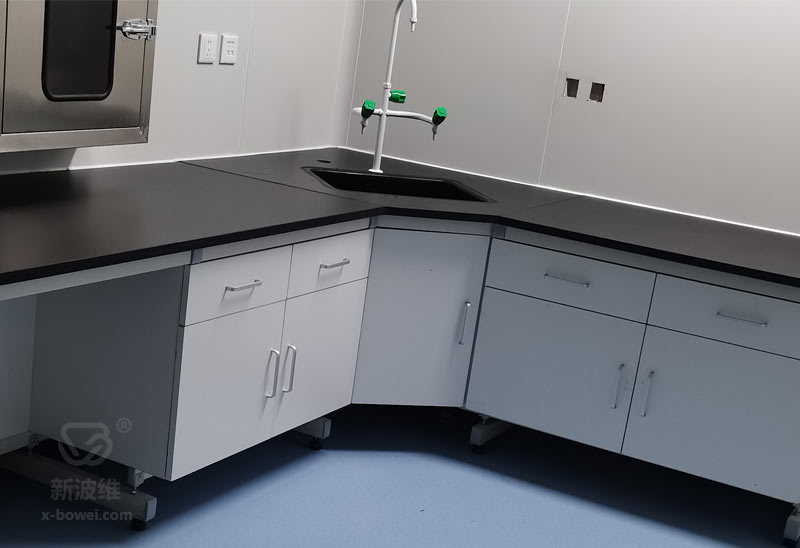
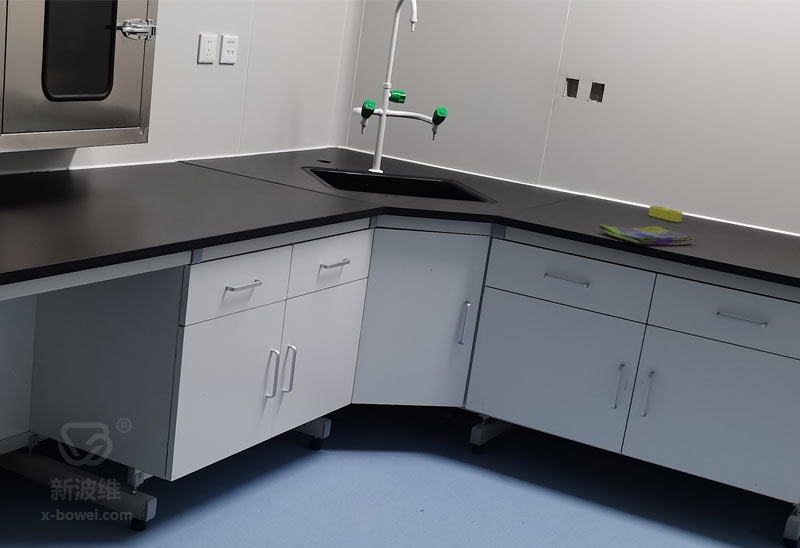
+ sponge [648,205,684,223]
+ dish towel [598,224,695,246]
